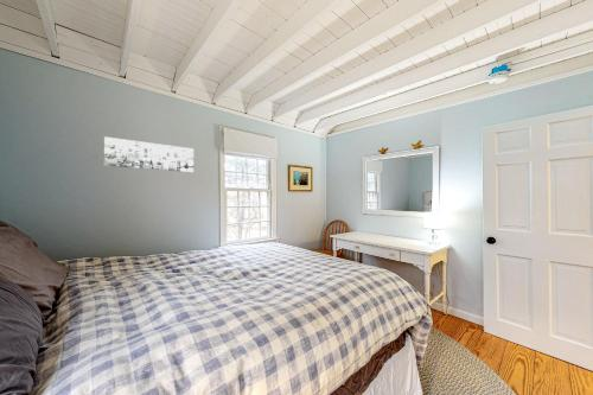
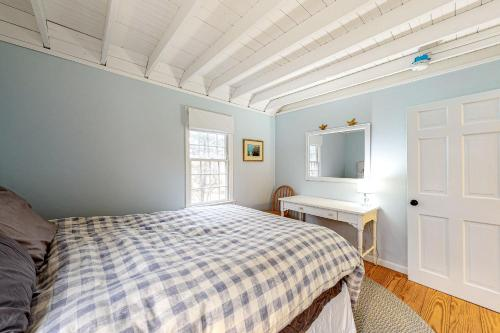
- wall art [103,135,195,173]
